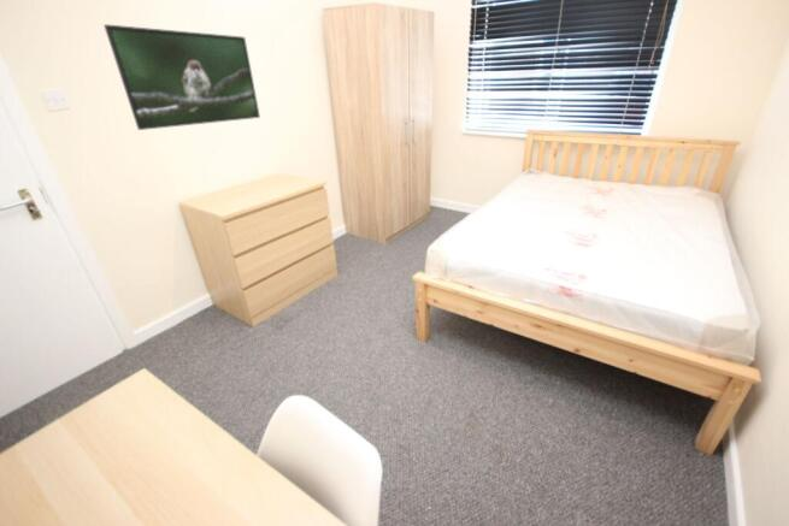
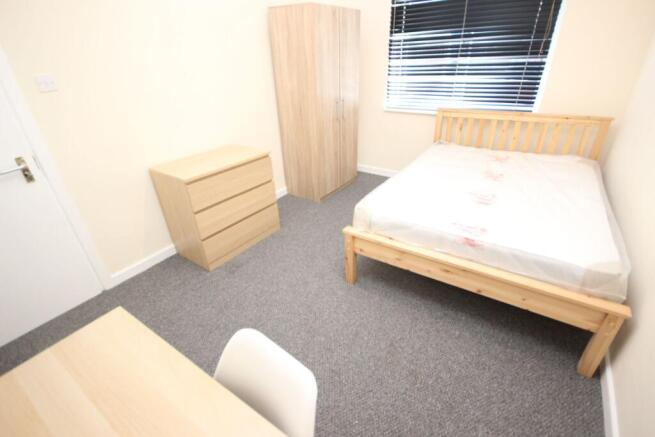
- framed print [102,23,261,131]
